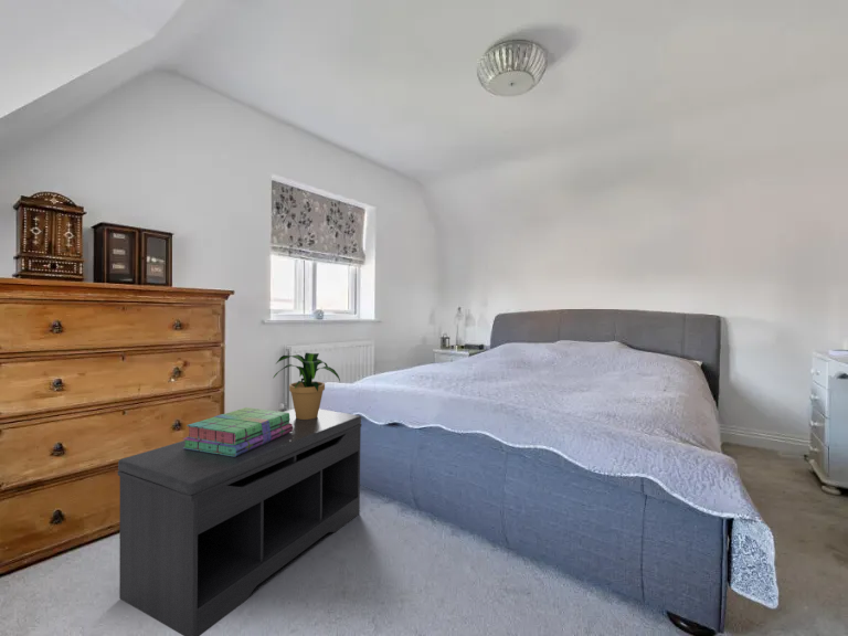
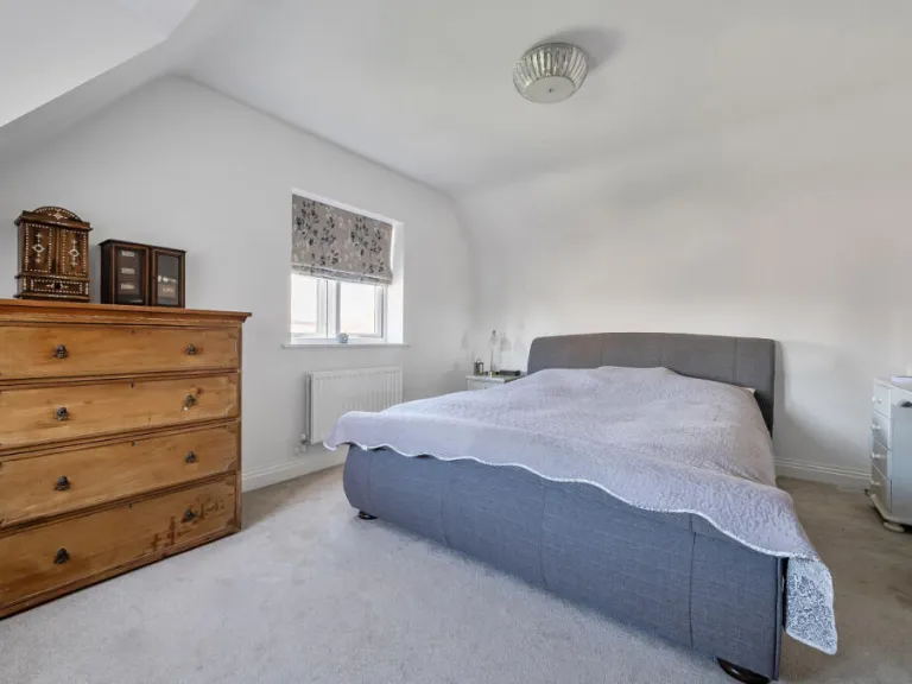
- stack of books [182,406,293,457]
- potted plant [272,351,341,420]
- bench [117,409,362,636]
